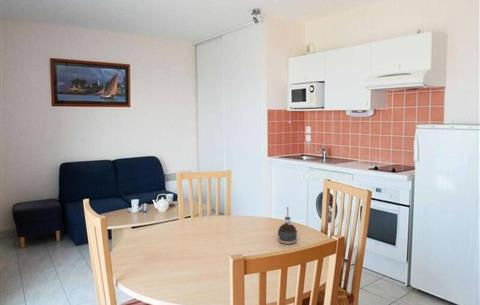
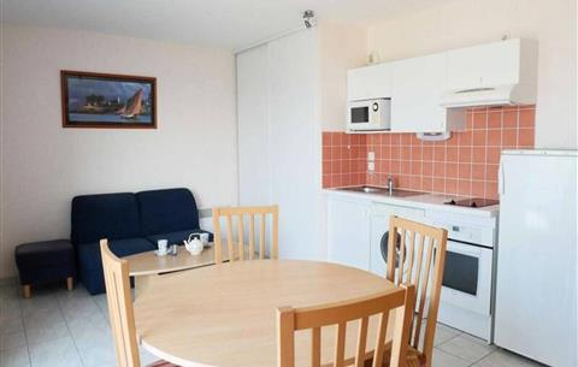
- candle [277,206,298,245]
